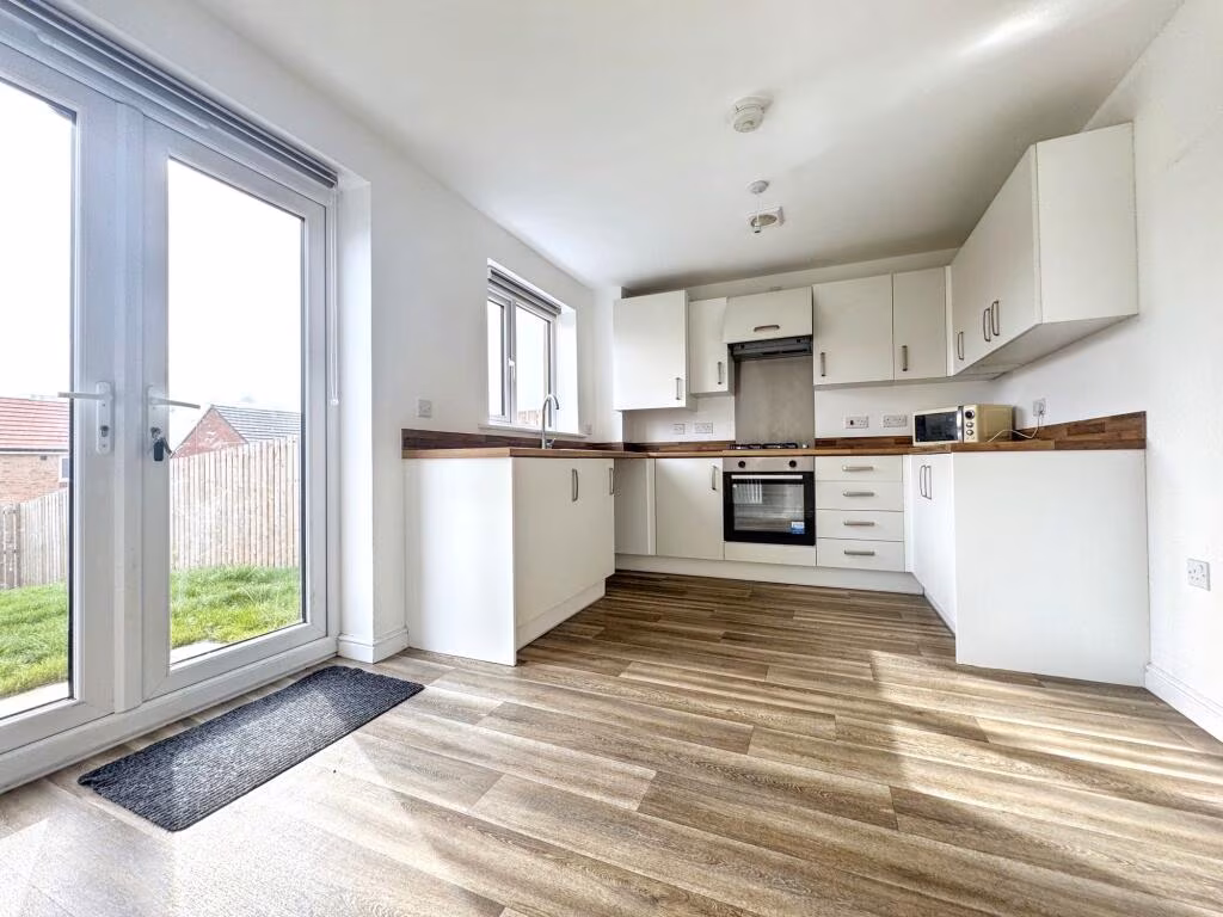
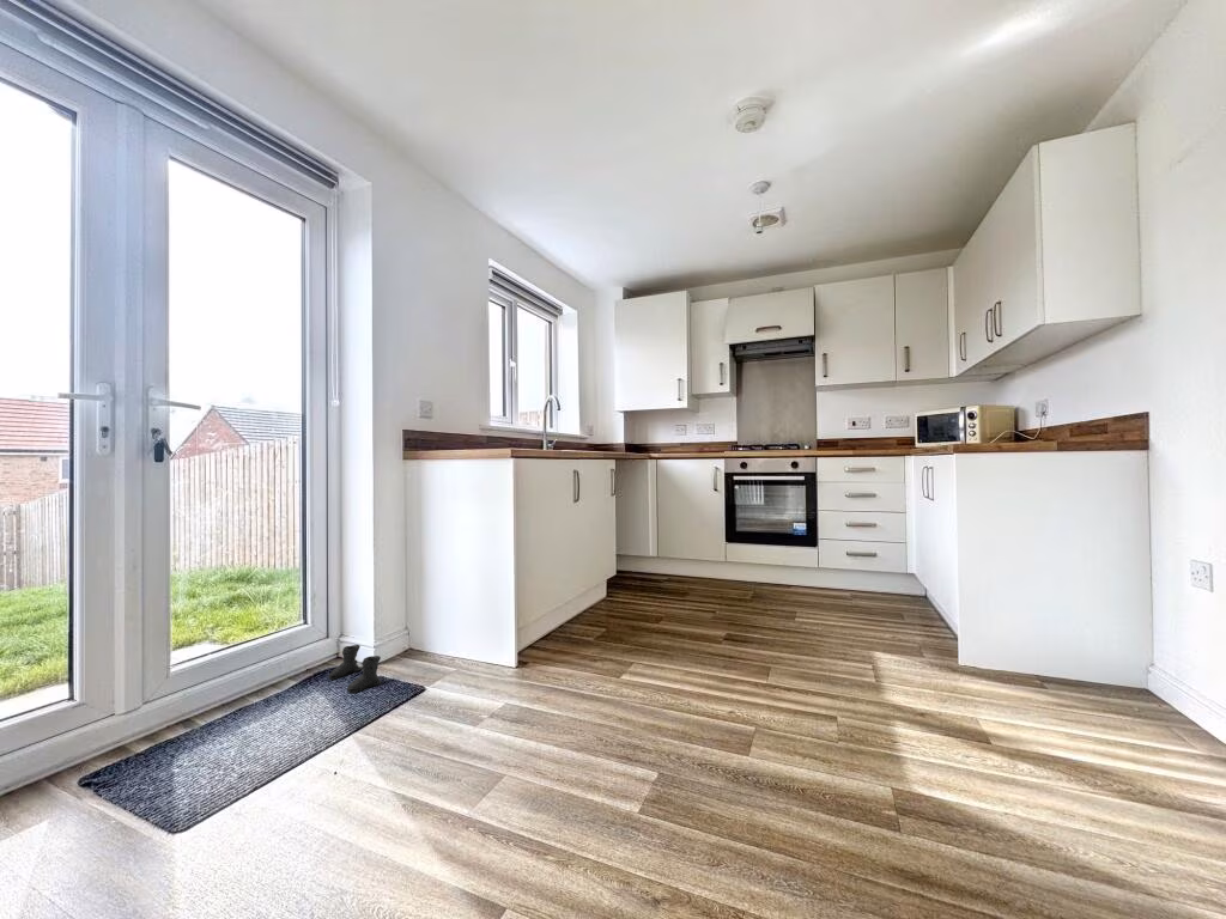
+ boots [328,644,383,694]
